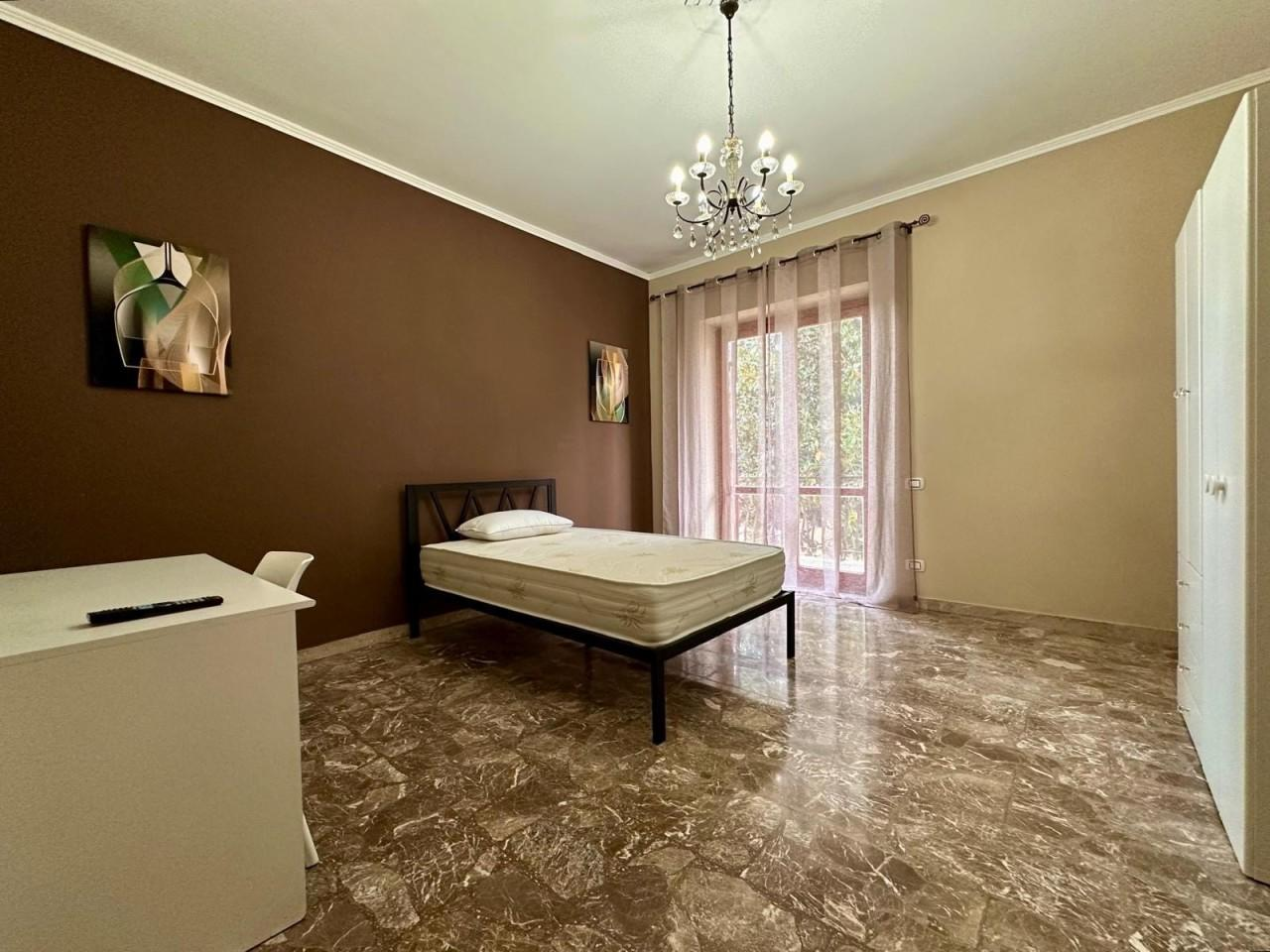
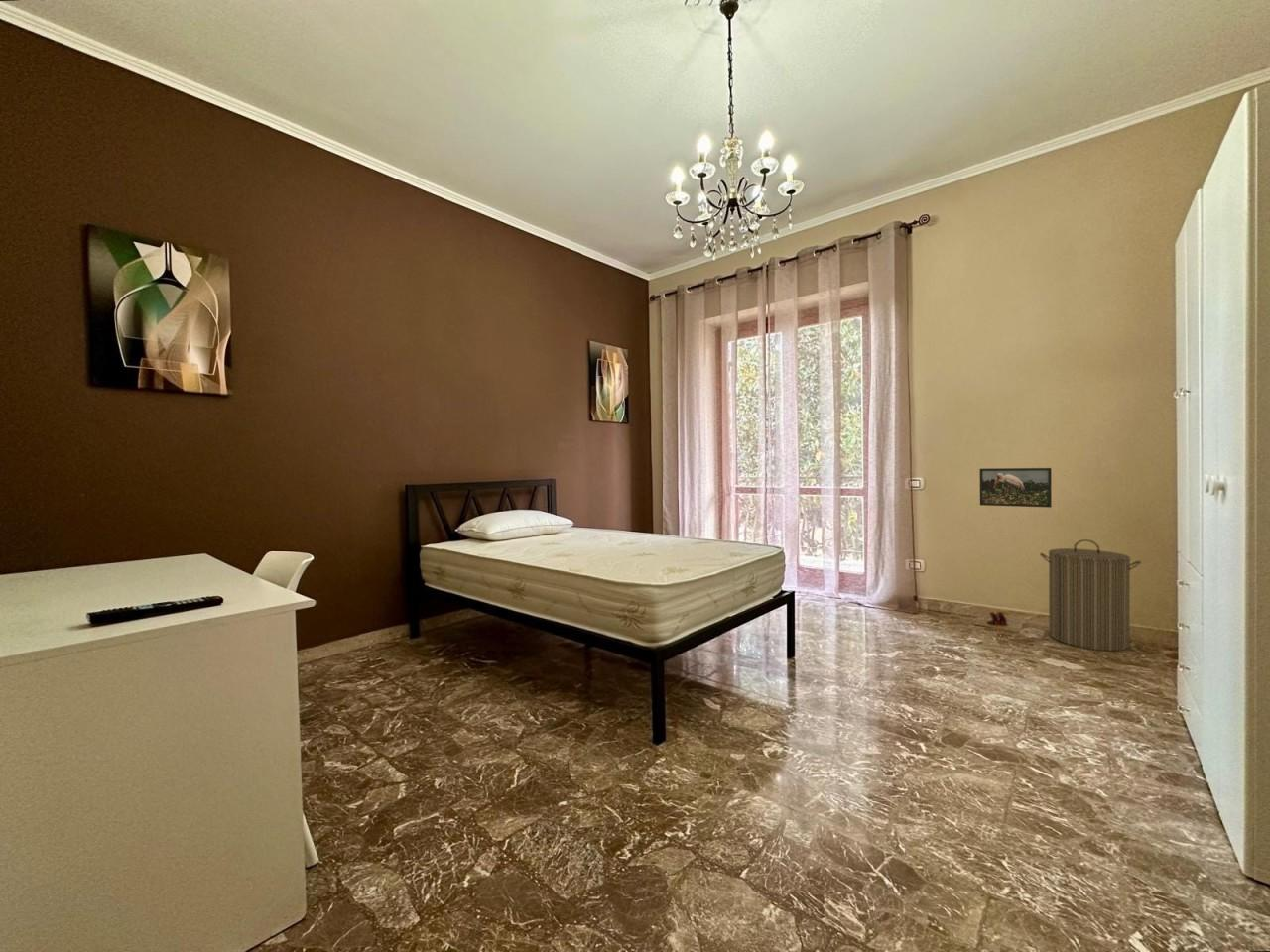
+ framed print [978,467,1053,509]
+ laundry hamper [1039,538,1142,652]
+ slippers [973,611,1024,632]
